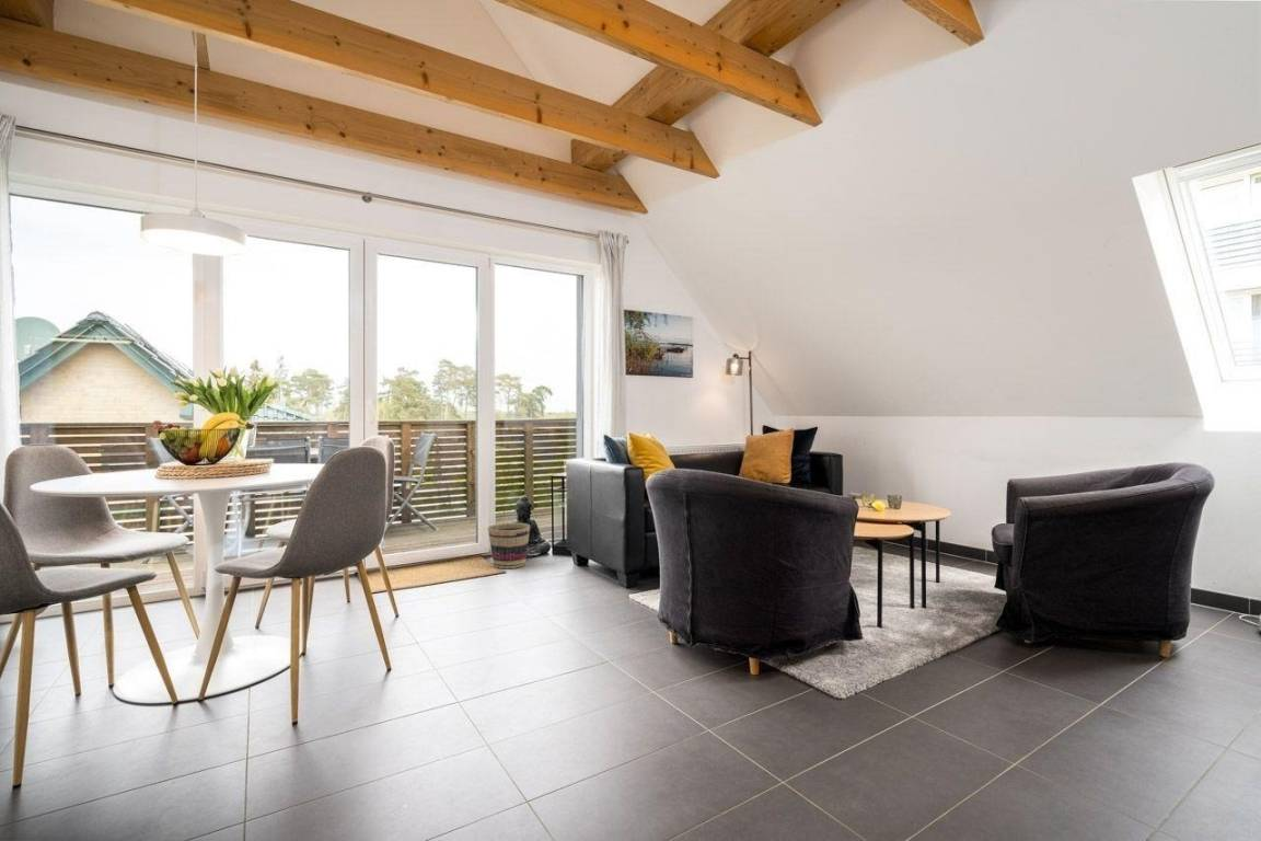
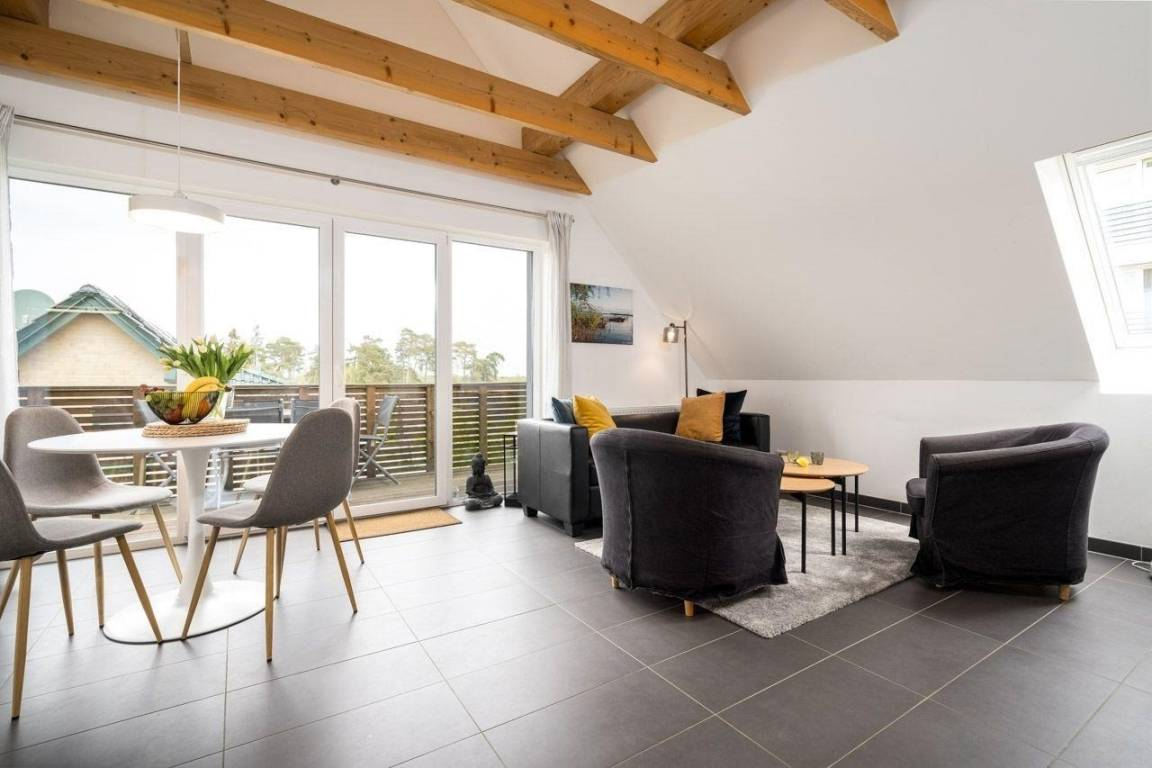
- basket [487,521,531,569]
